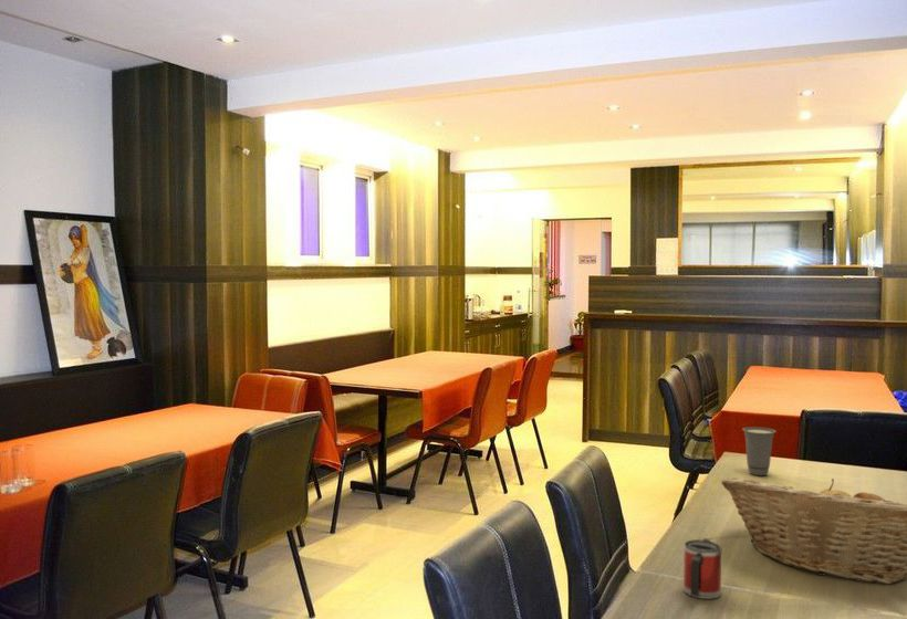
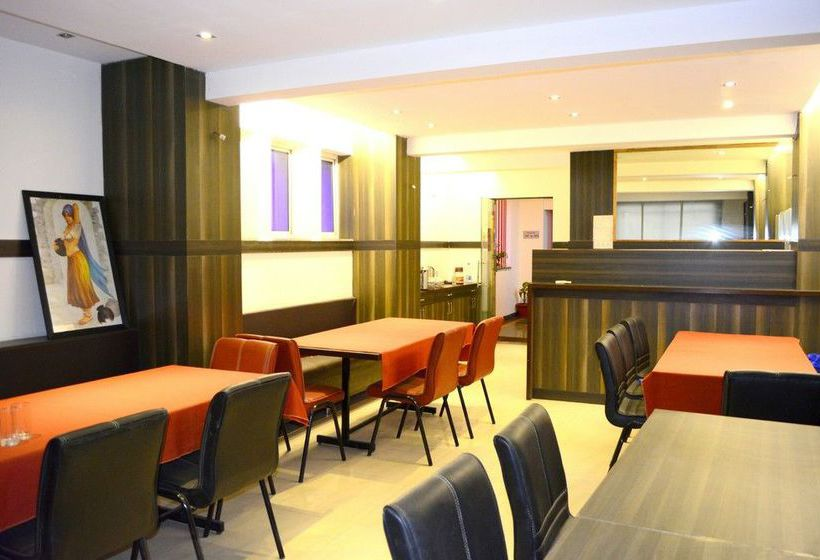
- mug [682,537,722,600]
- fruit basket [720,476,907,585]
- cup [741,426,778,476]
